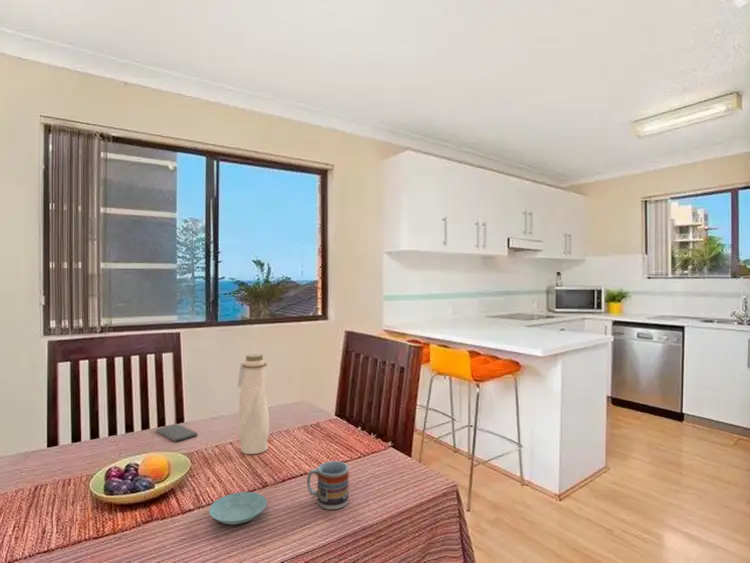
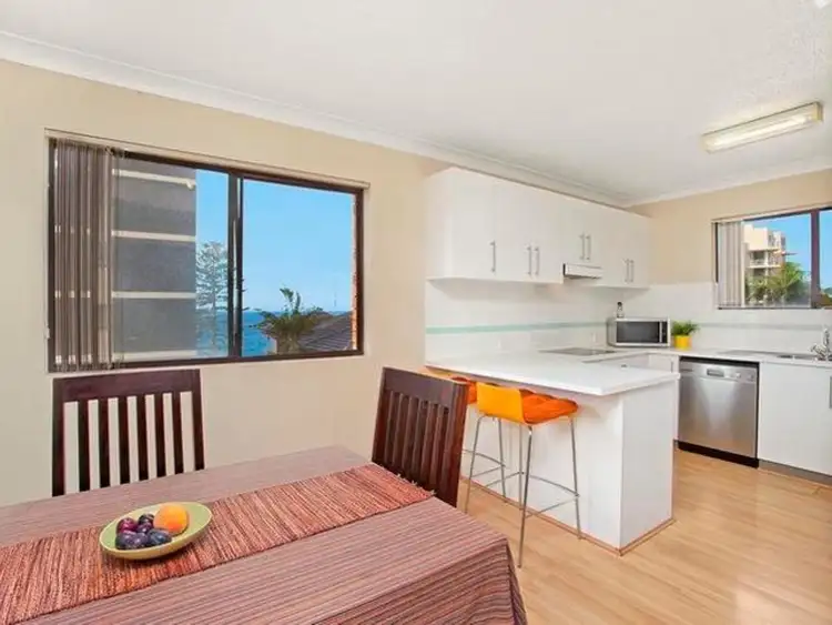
- cup [306,460,350,511]
- smartphone [155,423,198,442]
- saucer [208,491,268,525]
- water bottle [237,353,270,455]
